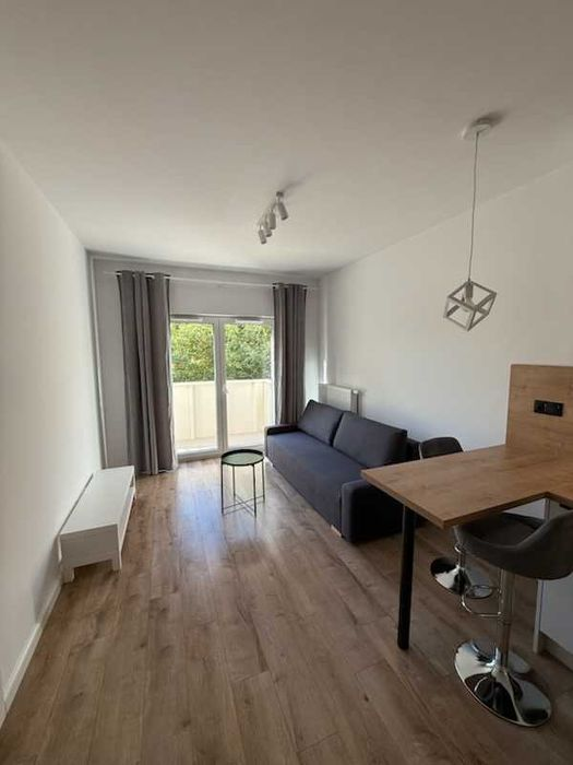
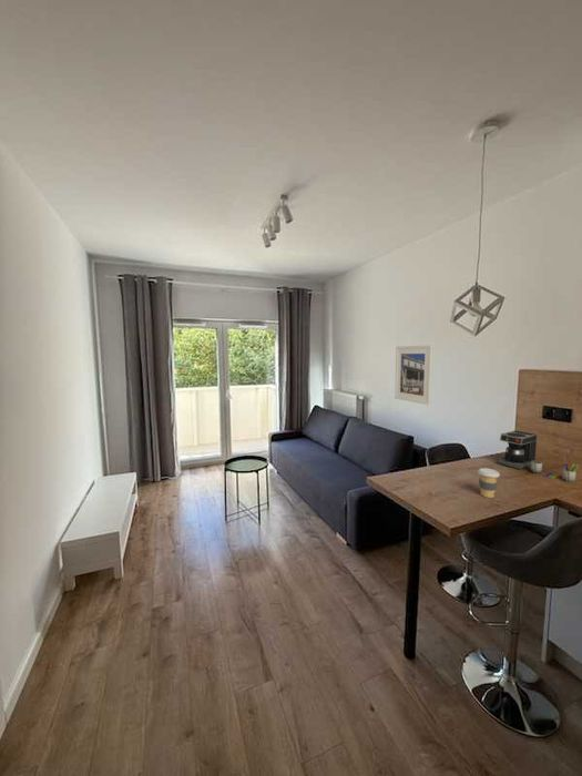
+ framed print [394,344,433,406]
+ coffee maker [498,429,581,483]
+ coffee cup [477,467,501,499]
